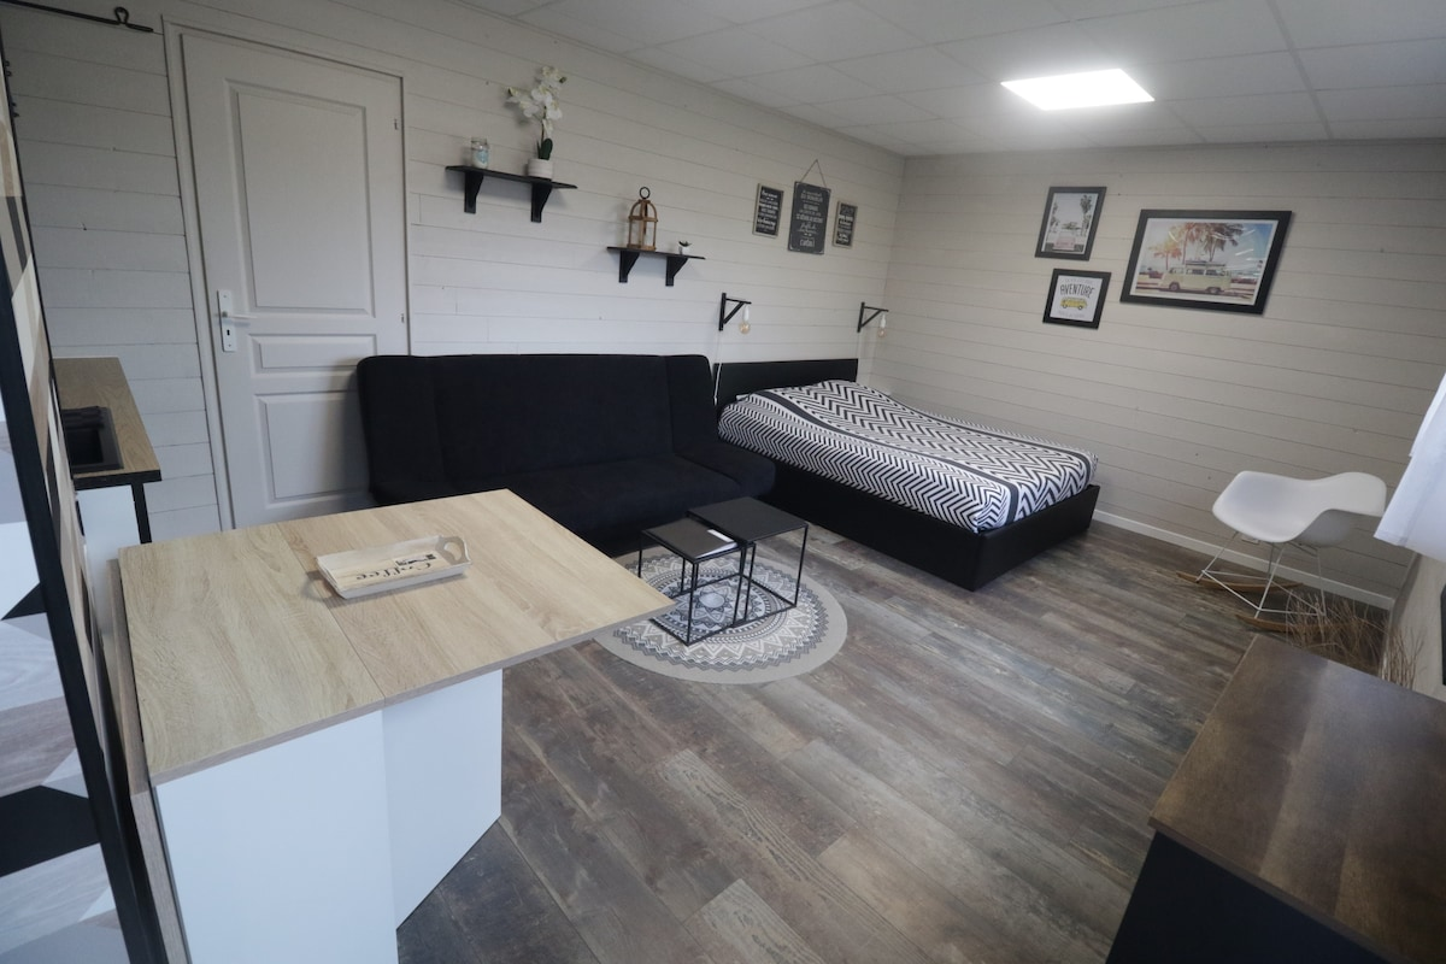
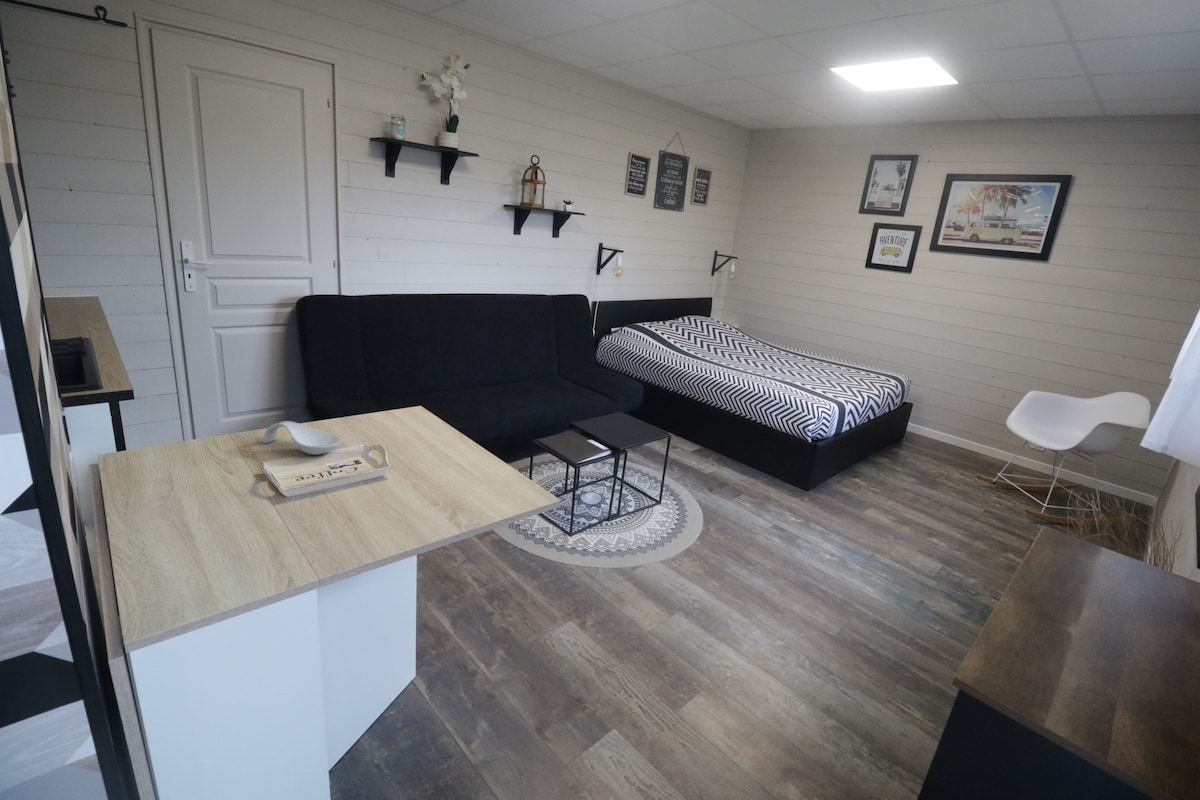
+ spoon rest [262,420,342,456]
